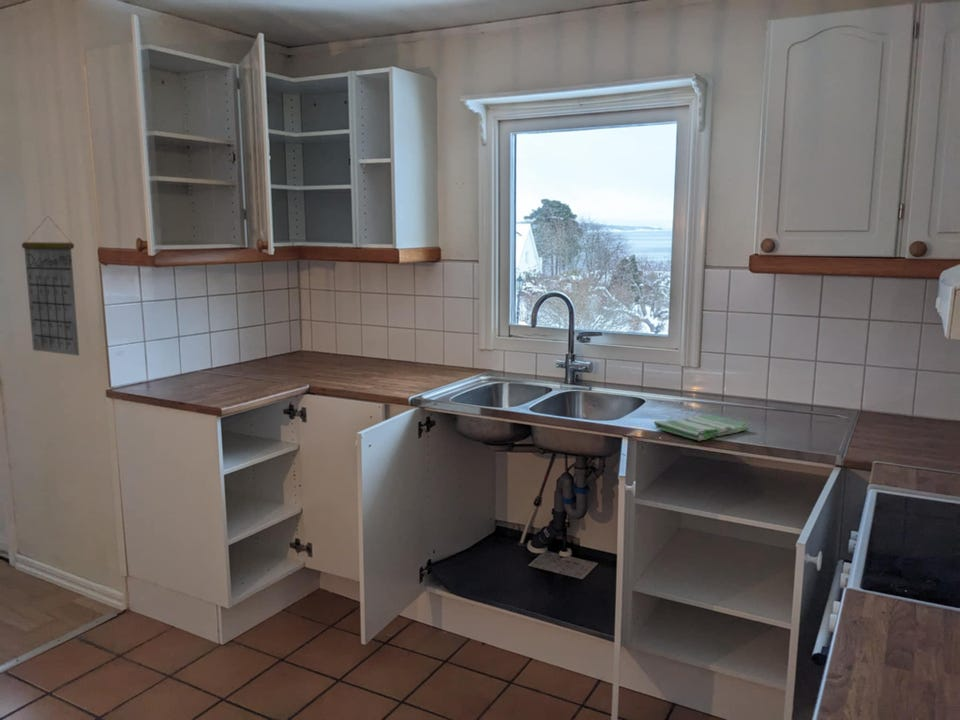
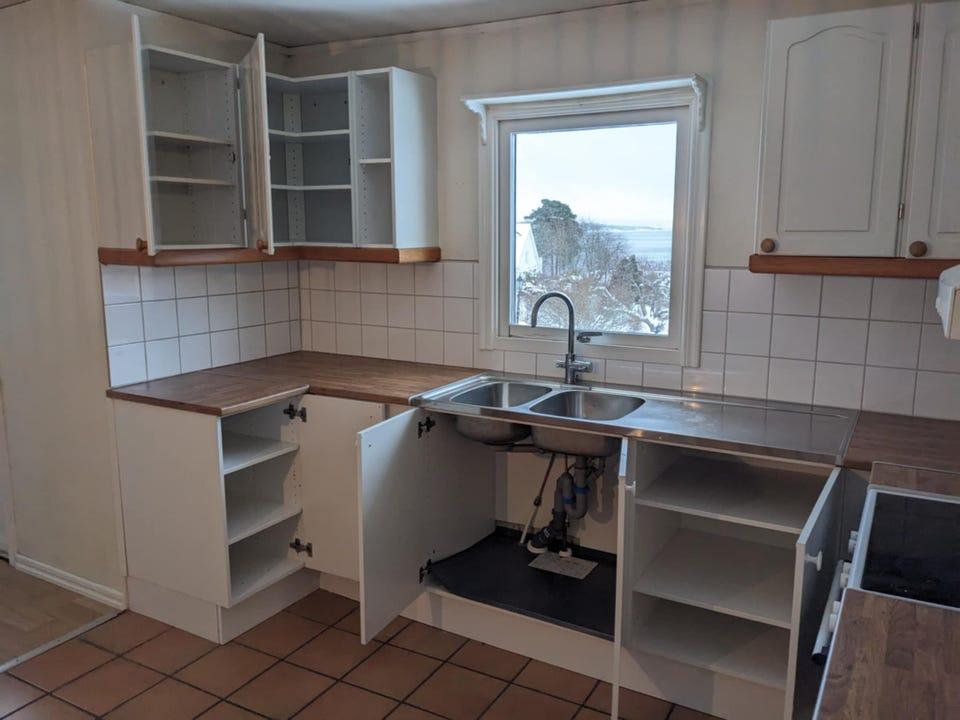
- dish towel [653,413,752,442]
- calendar [20,215,80,357]
